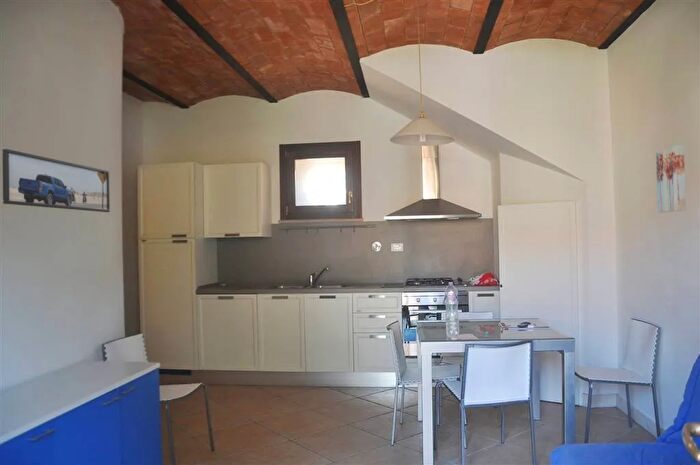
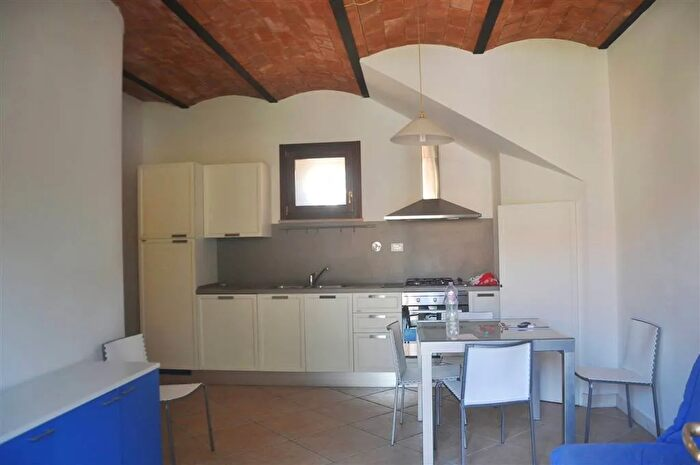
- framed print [2,148,111,213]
- wall art [655,144,687,214]
